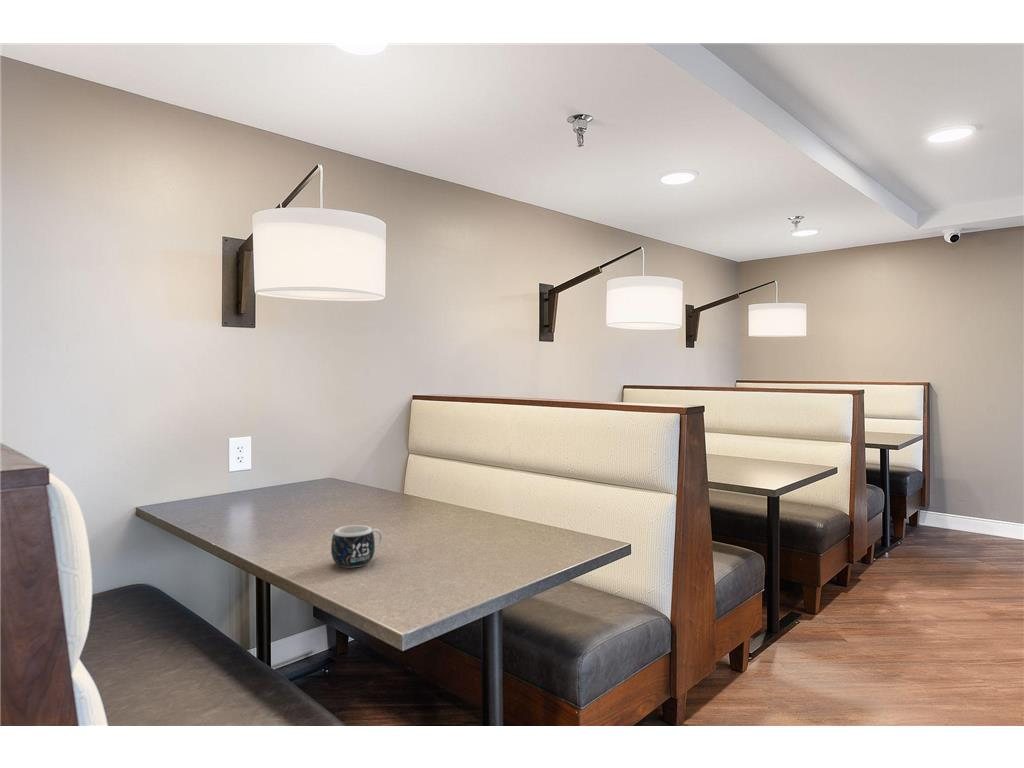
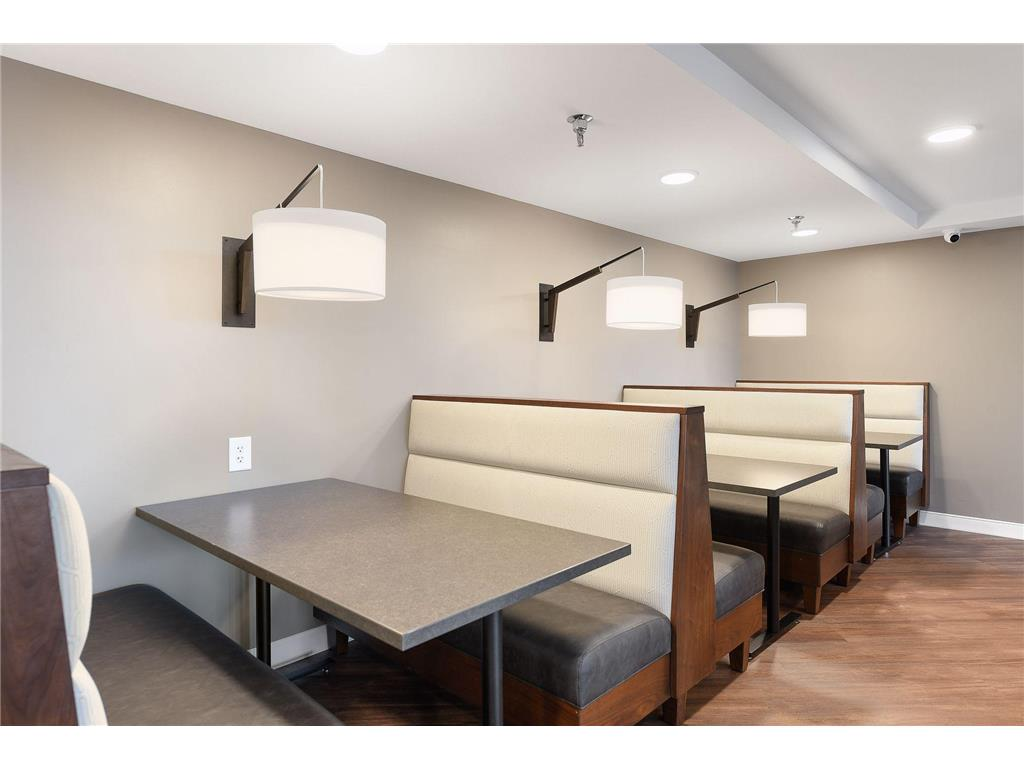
- mug [330,524,384,568]
